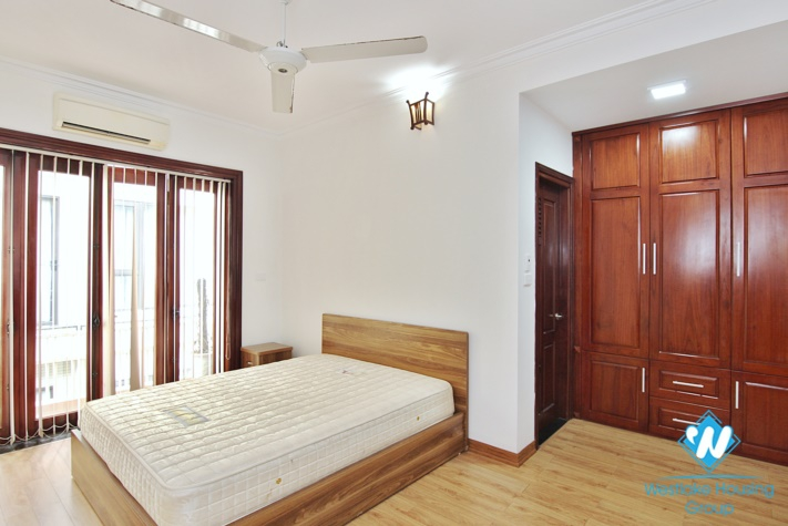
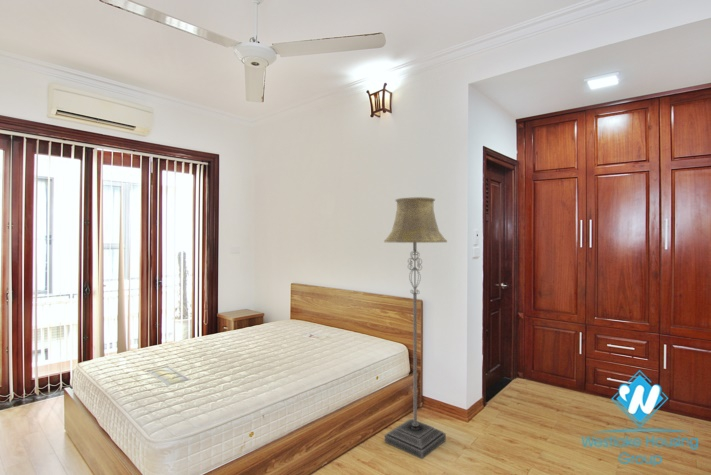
+ floor lamp [383,196,448,460]
